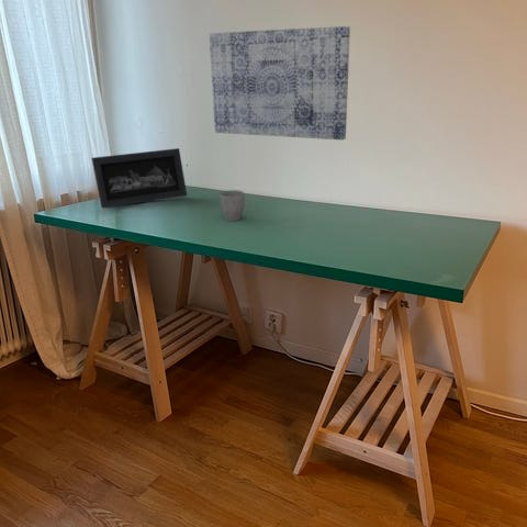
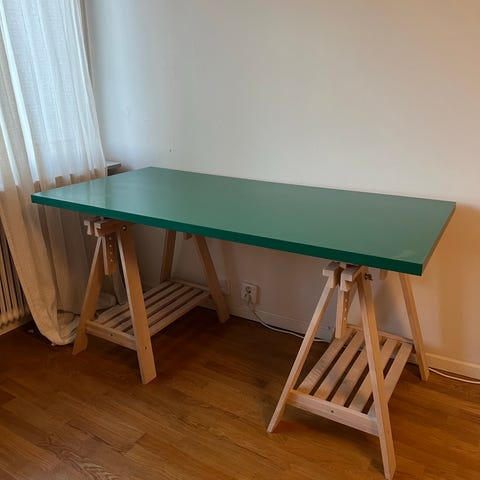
- mug [218,189,246,222]
- picture frame [90,147,188,209]
- wall art [209,25,351,141]
